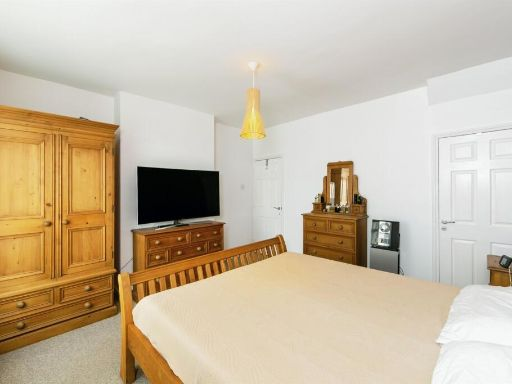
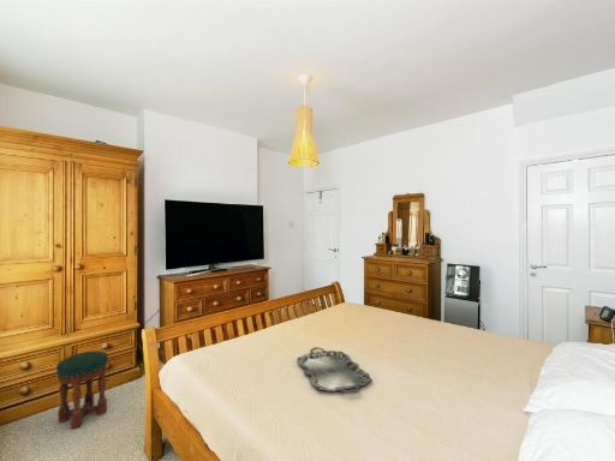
+ stool [55,351,109,431]
+ serving tray [297,346,374,394]
